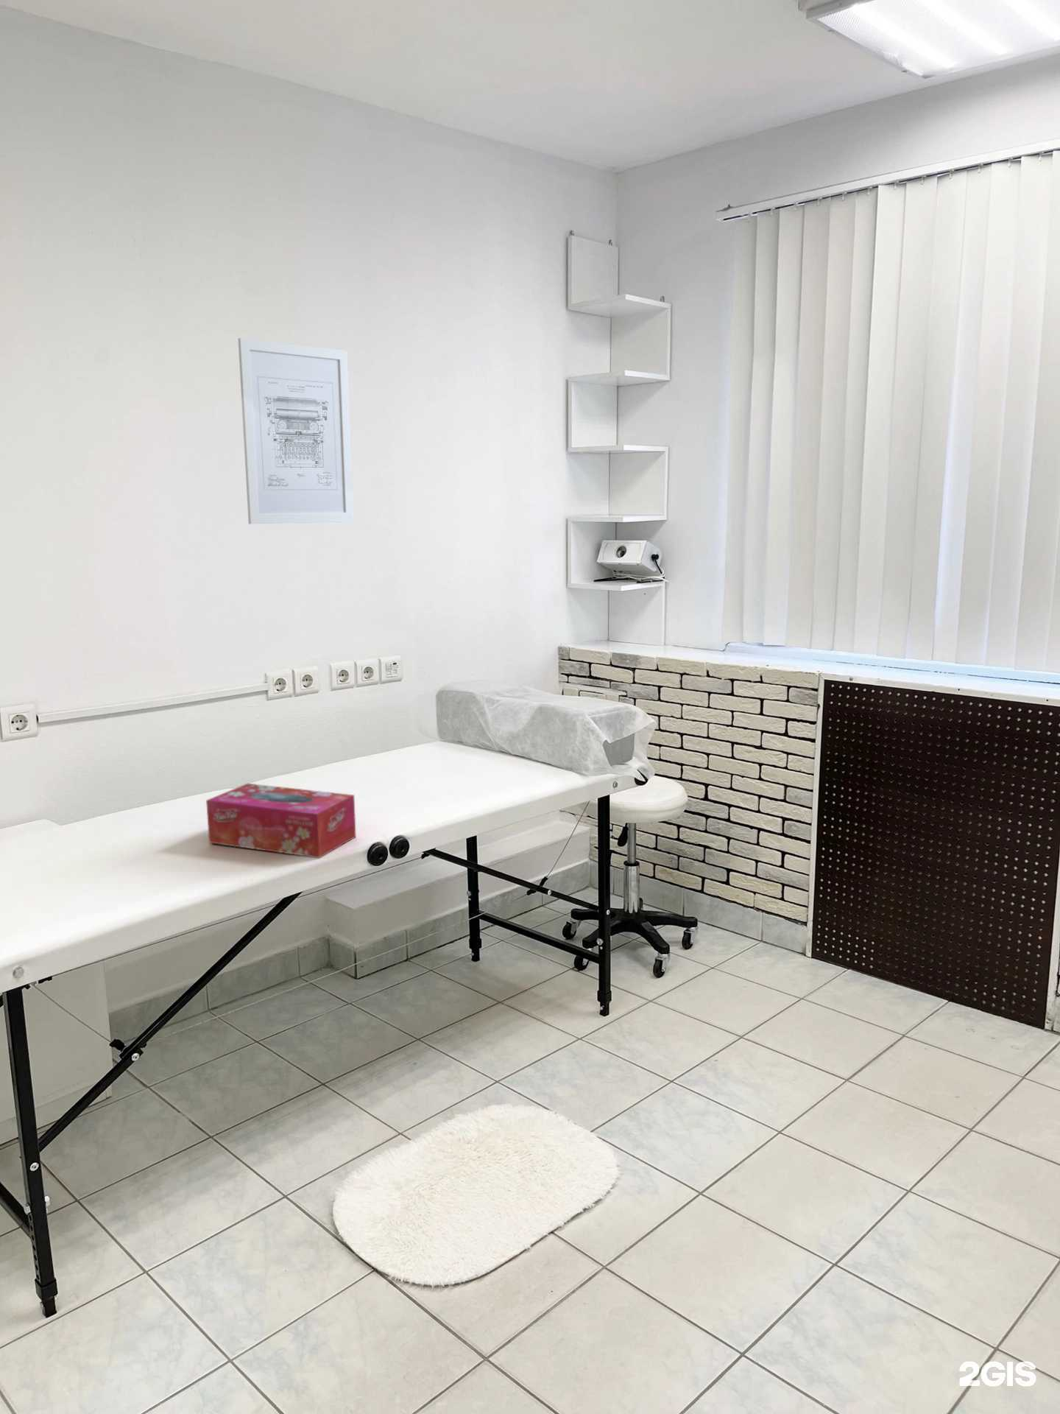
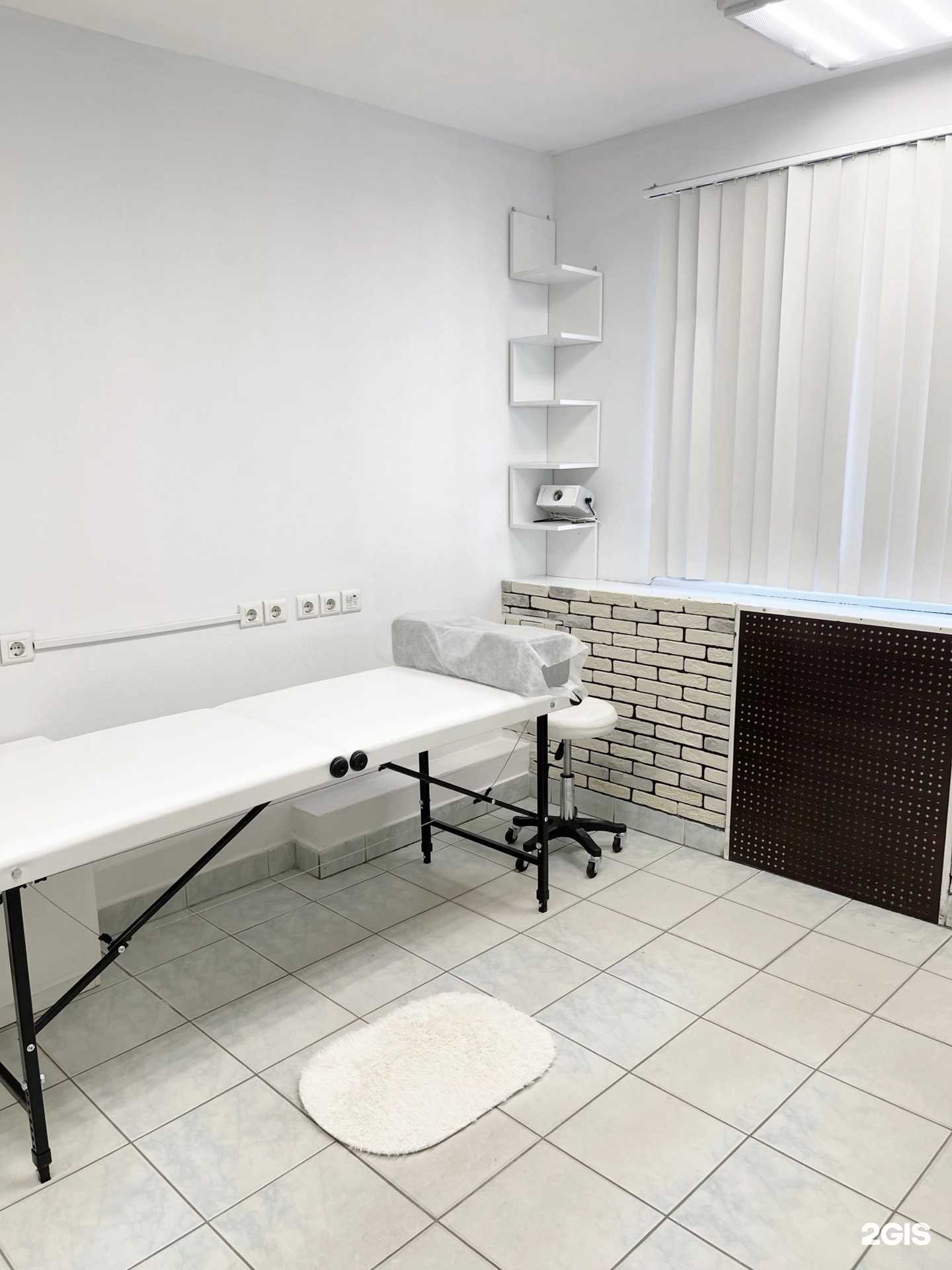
- tissue box [205,783,357,858]
- wall art [237,337,354,526]
